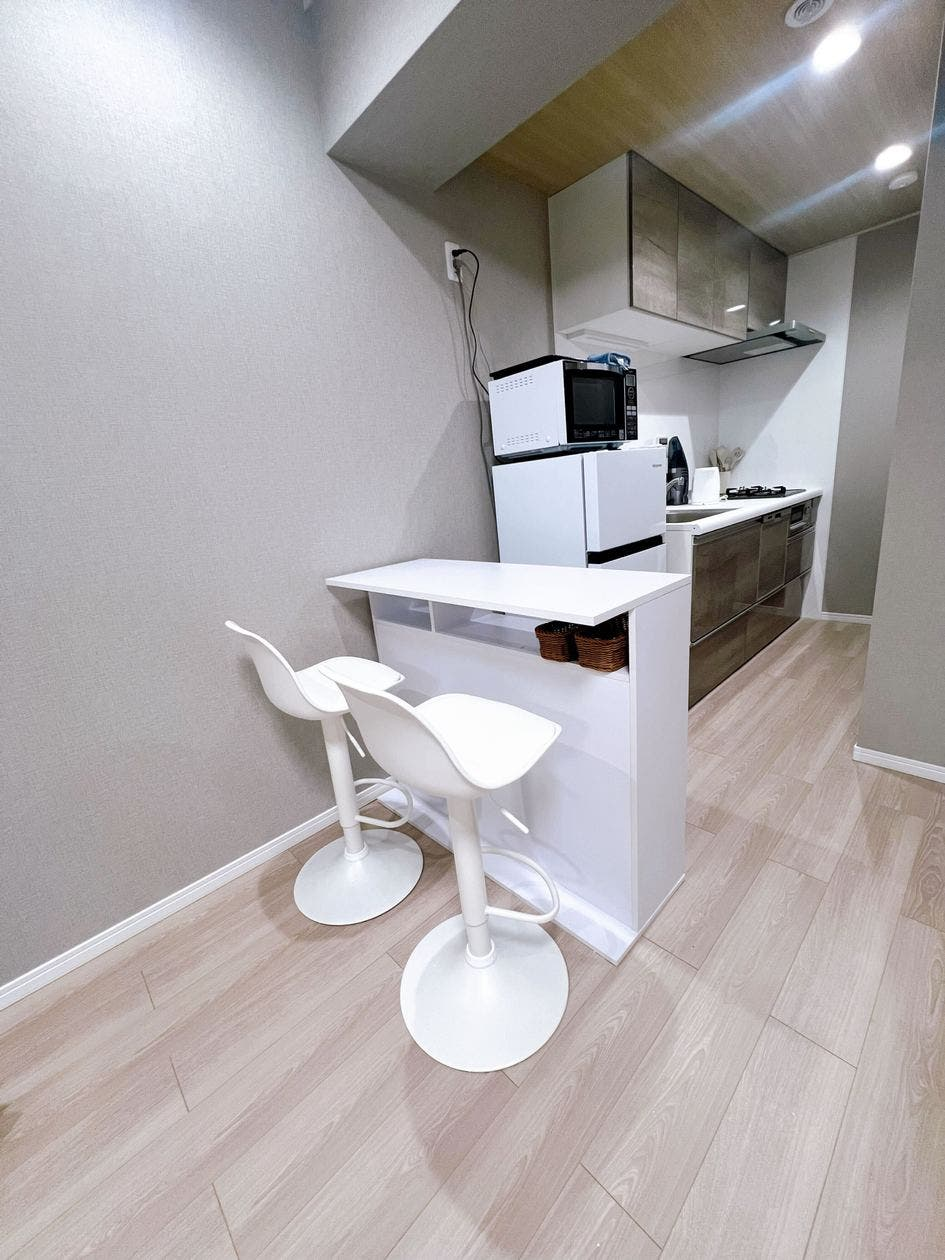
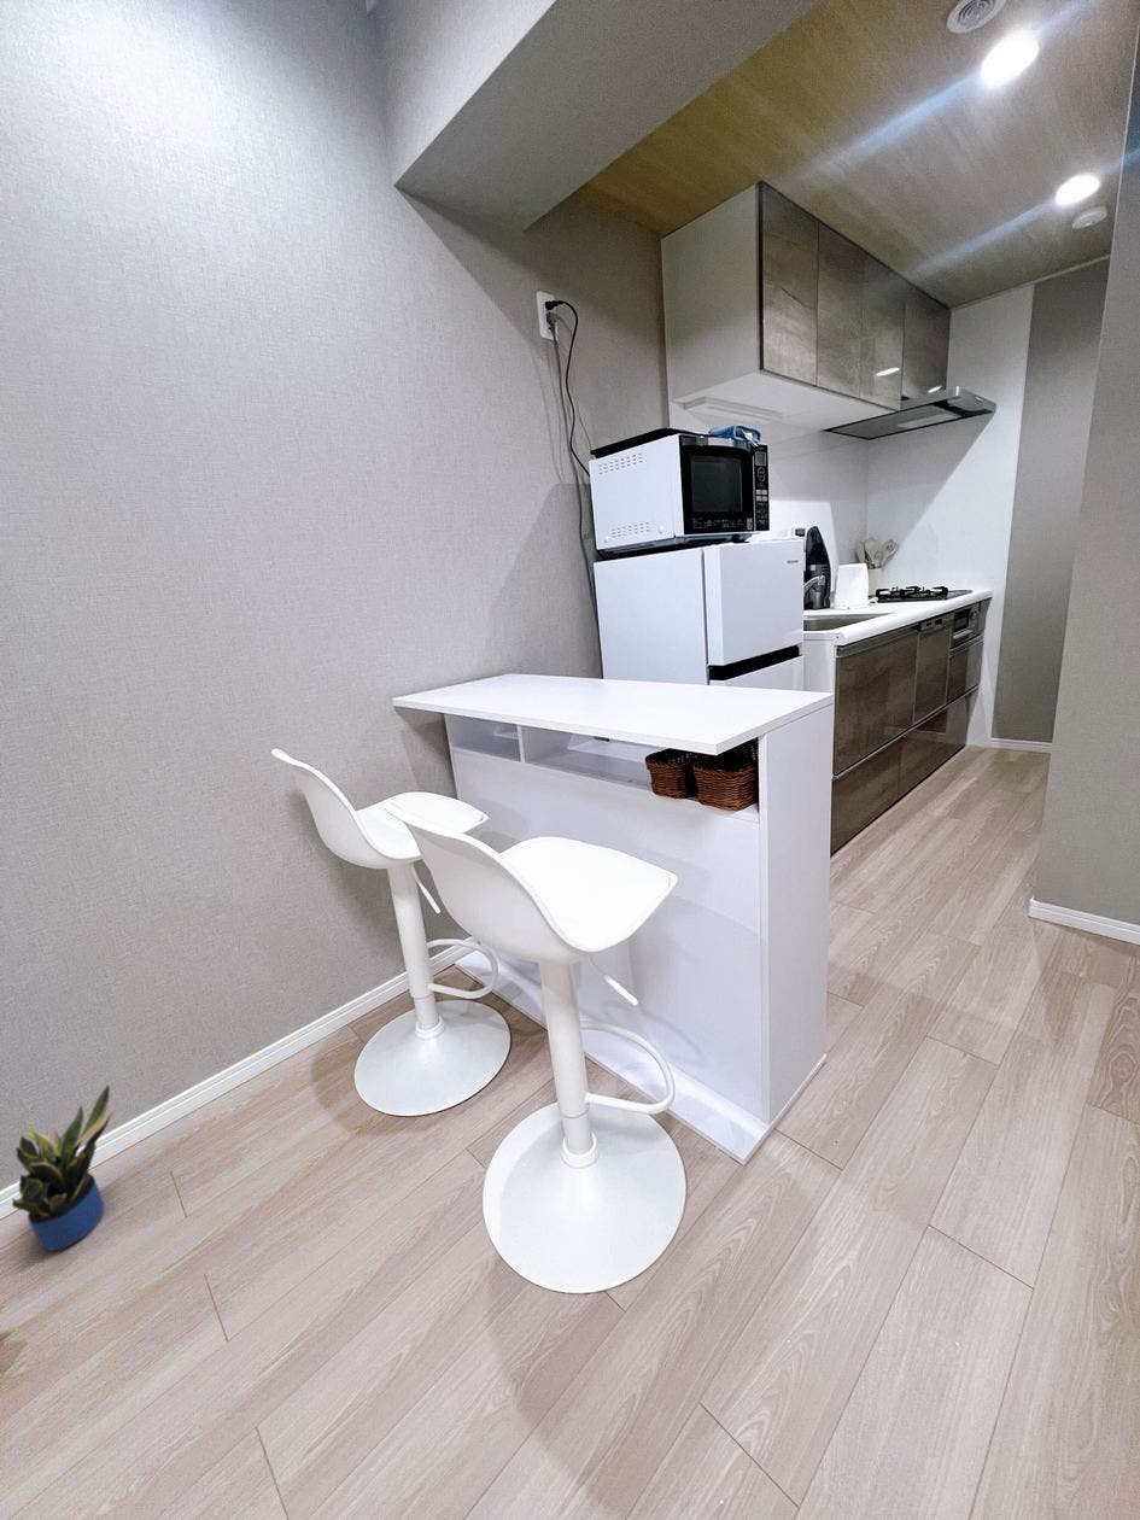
+ potted plant [11,1083,116,1251]
